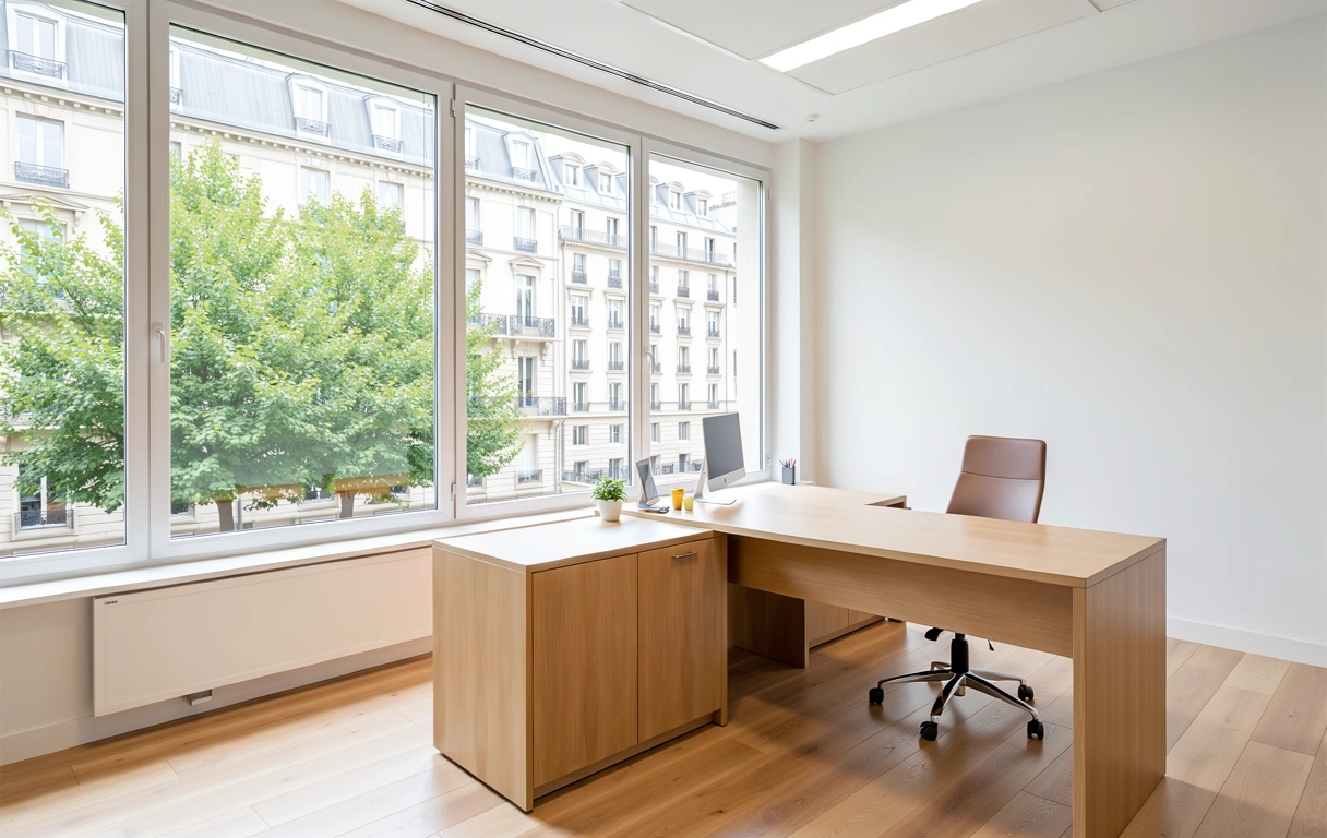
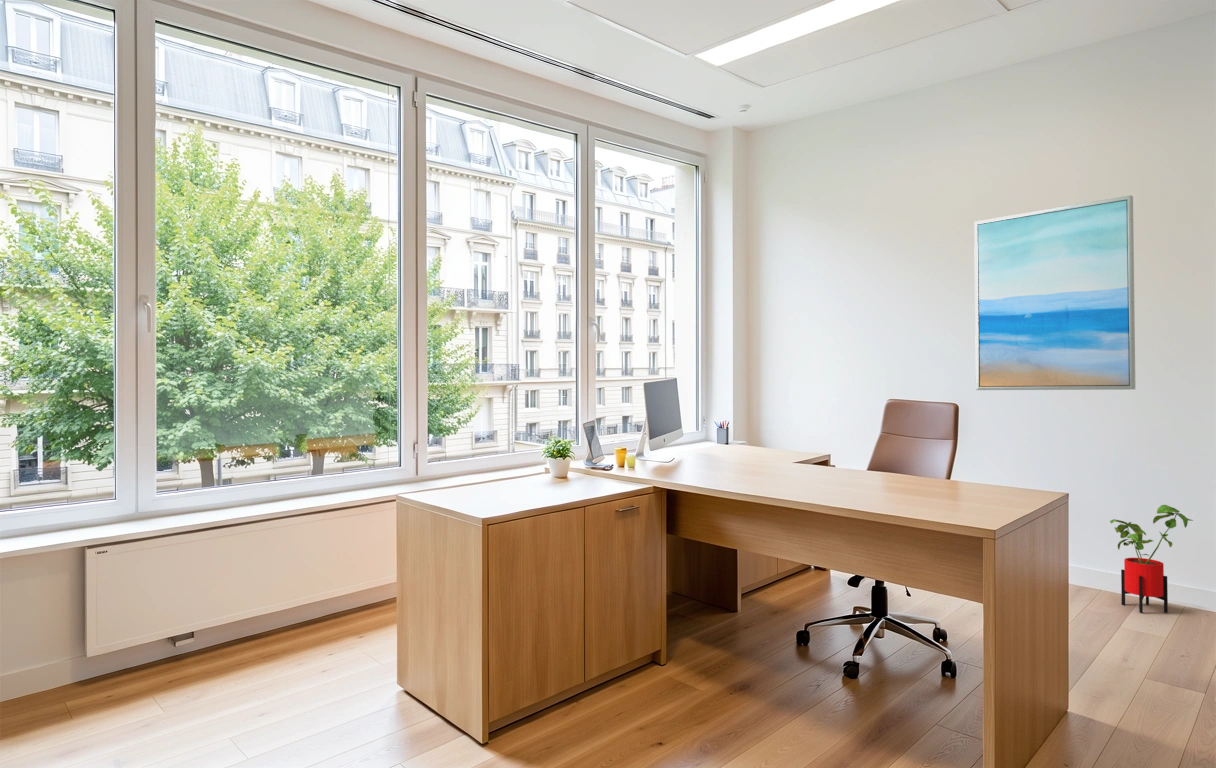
+ house plant [1109,504,1194,614]
+ wall art [973,194,1136,391]
